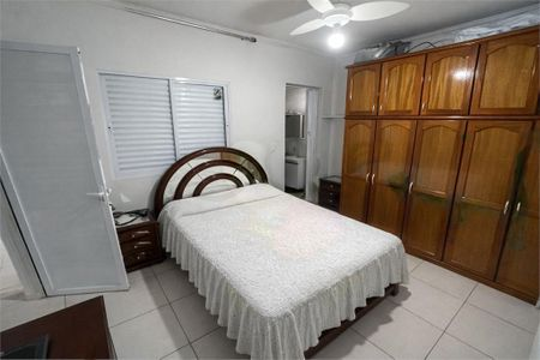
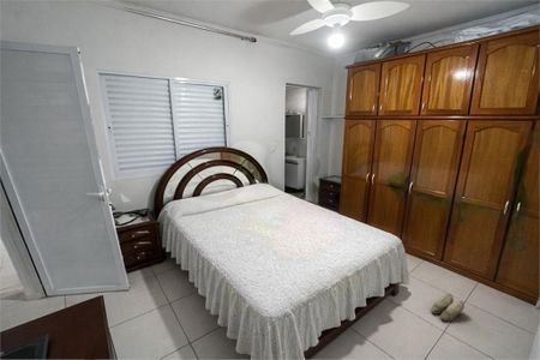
+ slippers [430,293,466,322]
